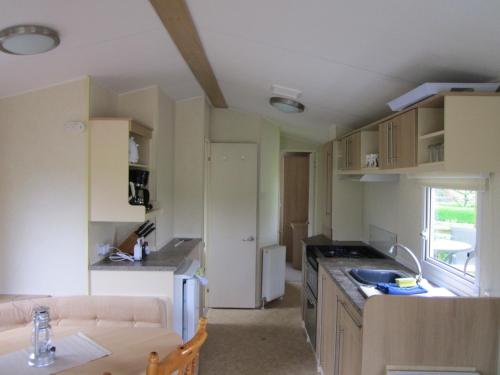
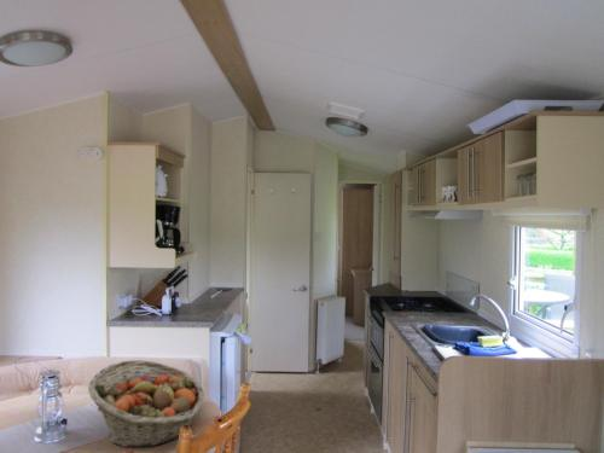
+ fruit basket [87,359,205,449]
